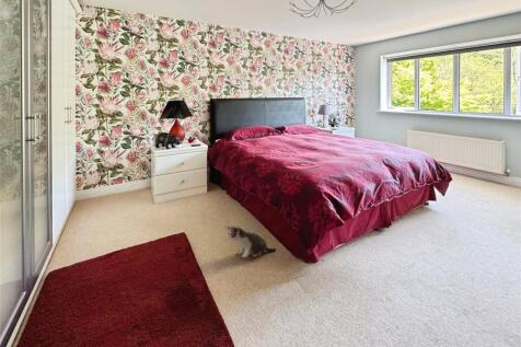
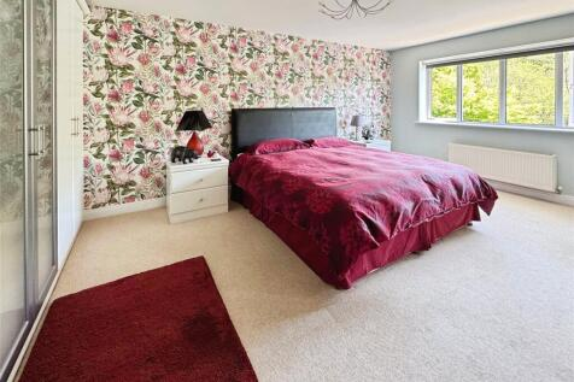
- plush toy [223,224,277,258]
